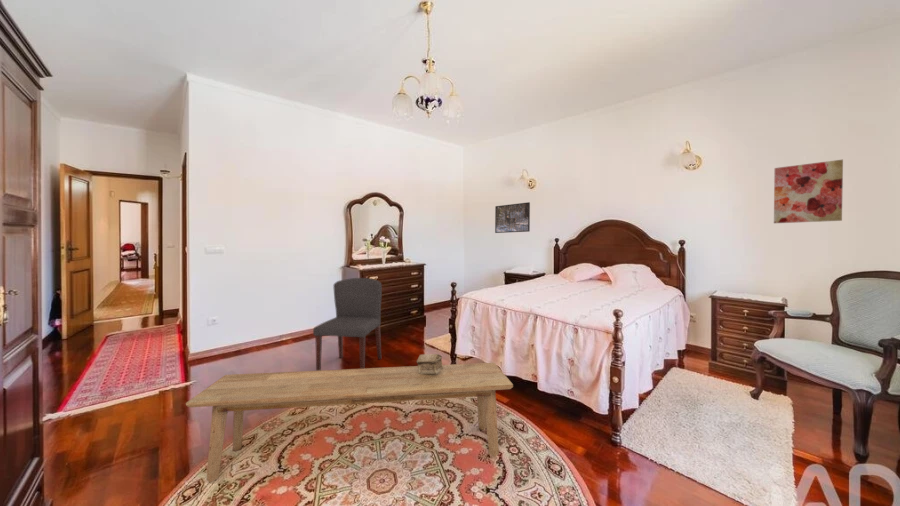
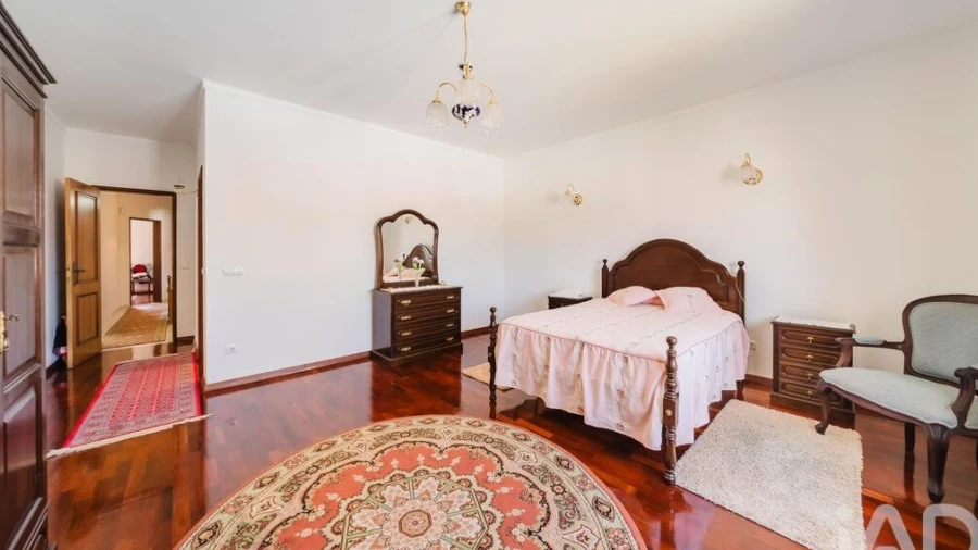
- bench [185,362,514,483]
- chair [312,277,383,371]
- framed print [494,201,531,234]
- wall art [773,159,844,224]
- decorative box [416,353,443,374]
